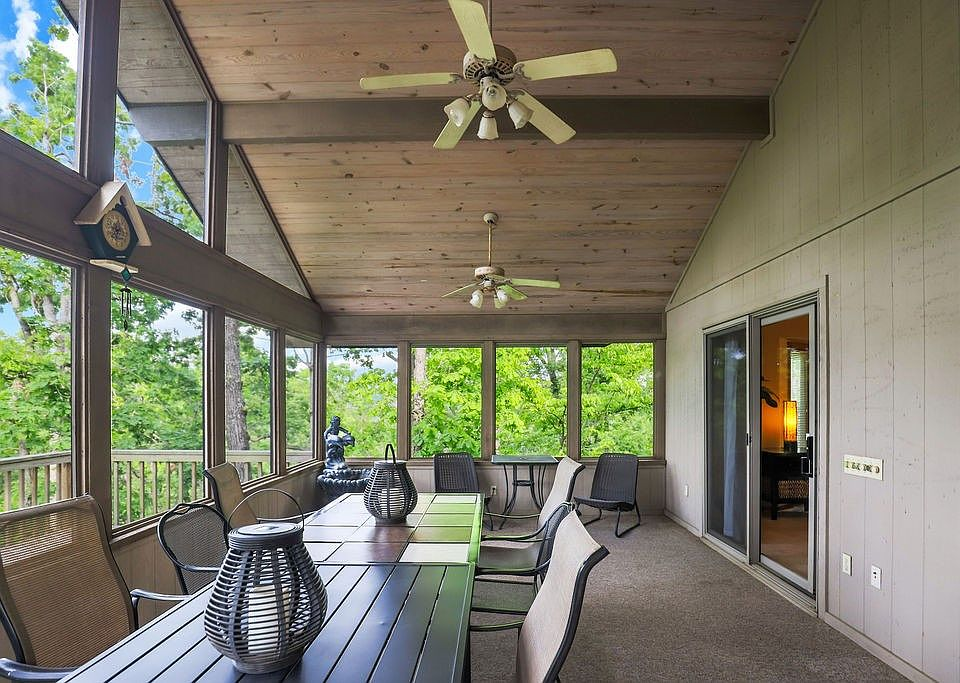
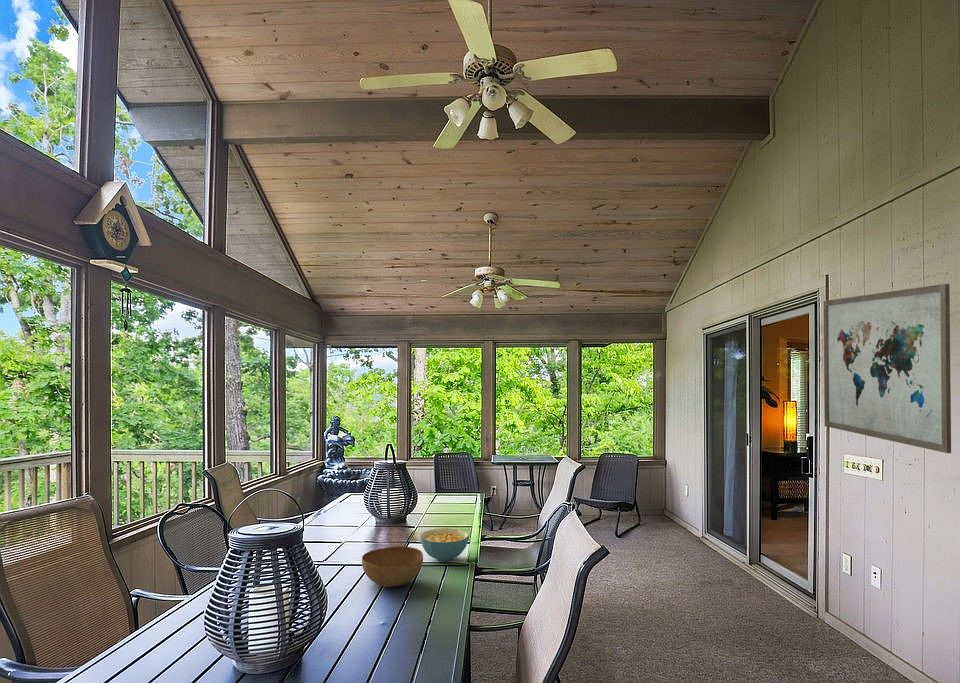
+ cereal bowl [419,527,470,562]
+ bowl [361,546,424,588]
+ wall art [823,283,952,454]
